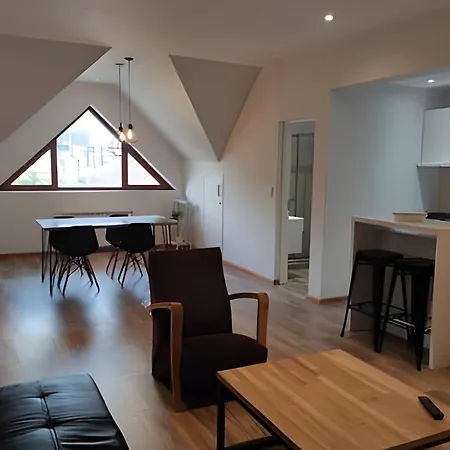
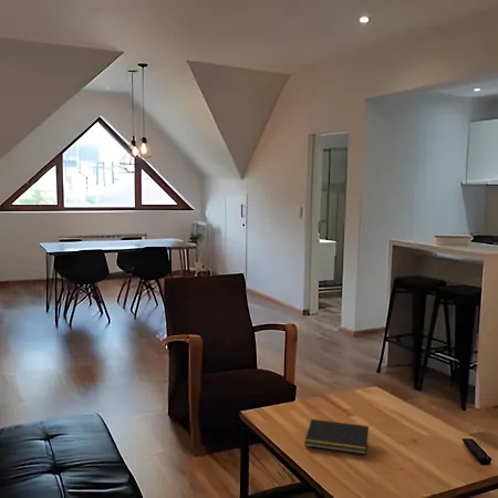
+ notepad [303,418,370,455]
